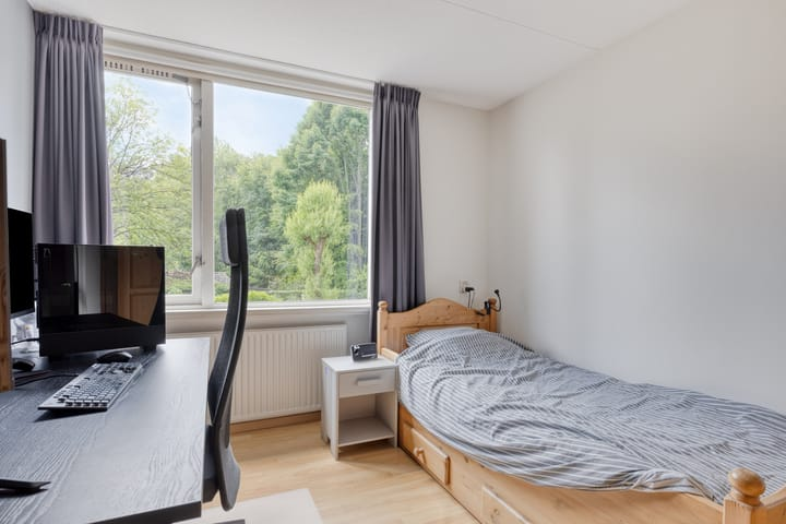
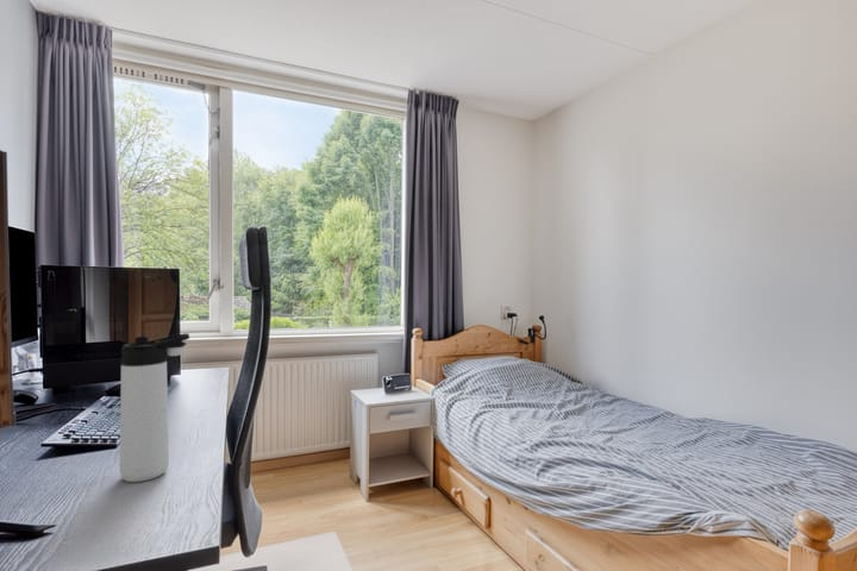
+ thermos bottle [119,332,190,483]
